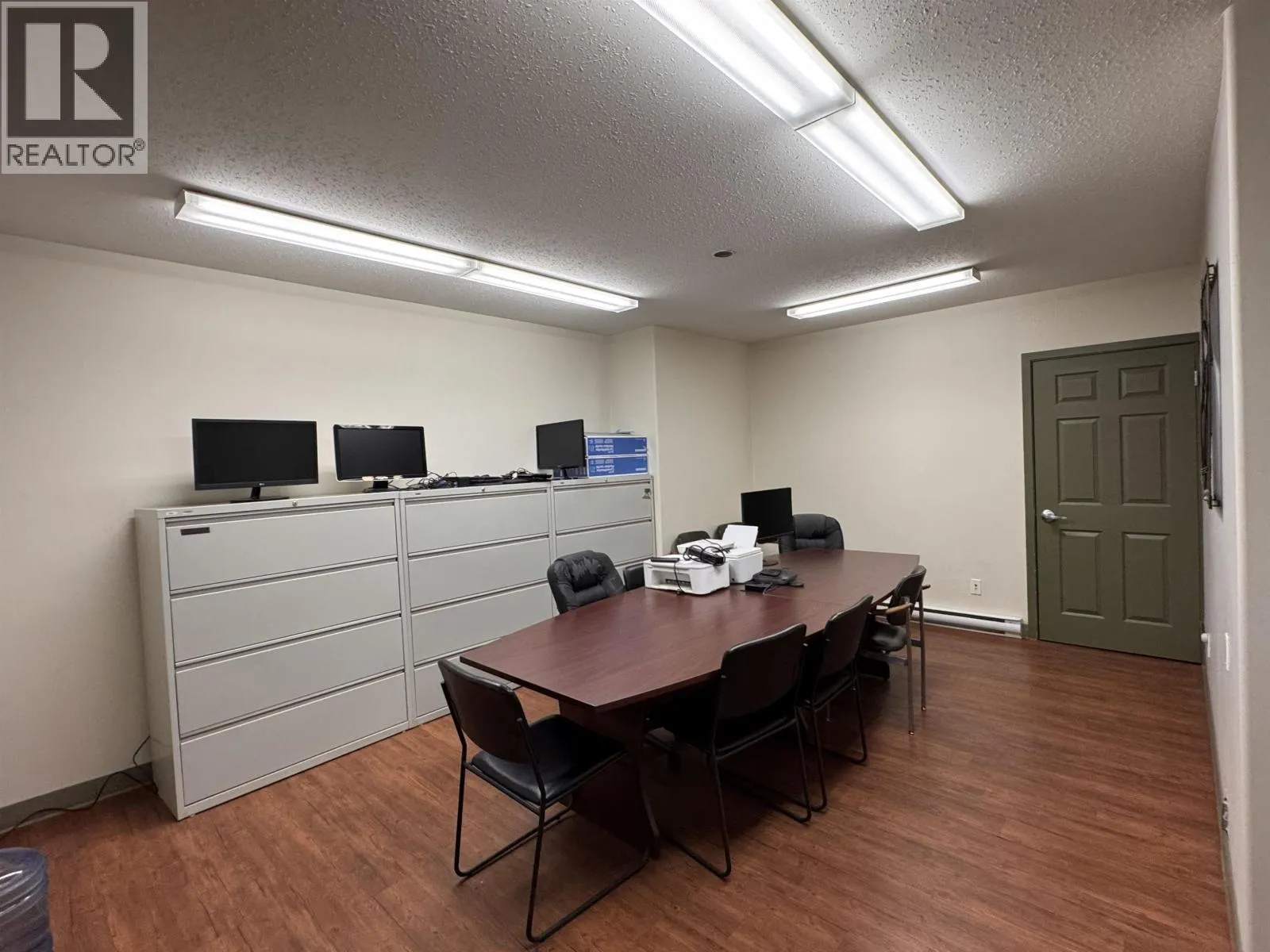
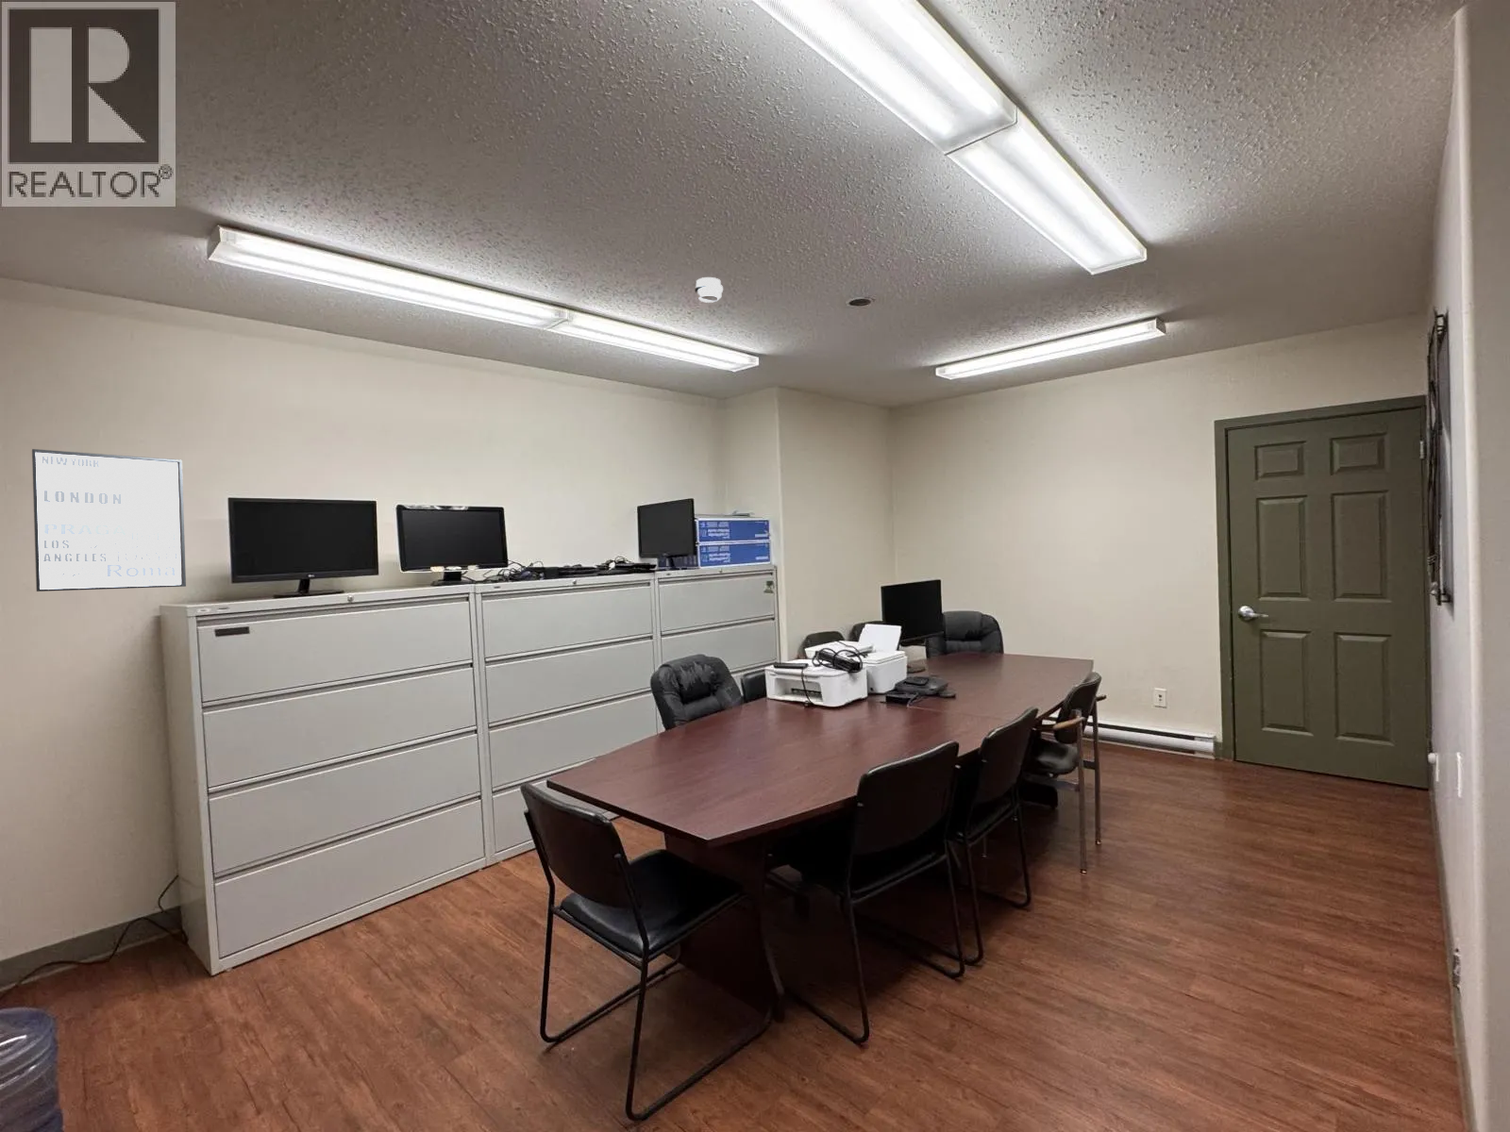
+ smoke detector [693,276,724,303]
+ wall art [31,448,187,592]
